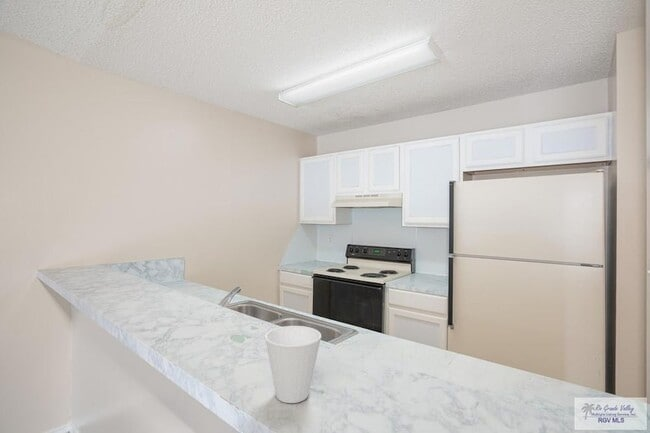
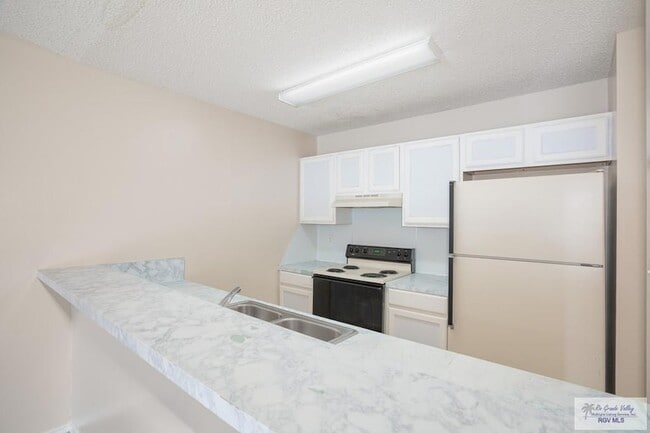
- cup [264,325,322,404]
